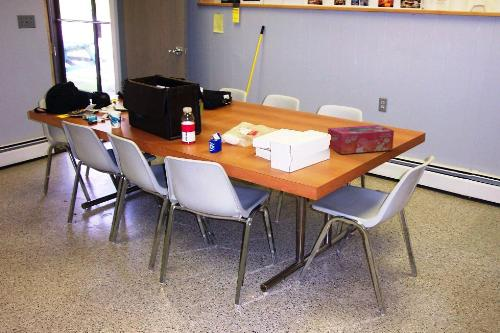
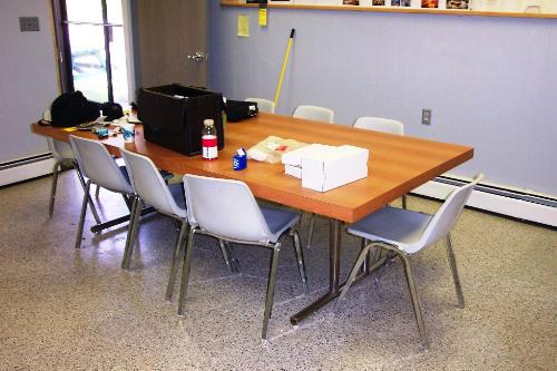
- tissue box [327,124,395,155]
